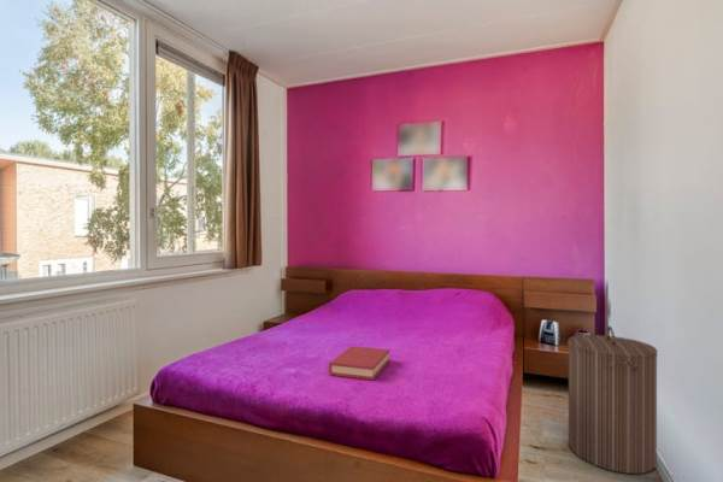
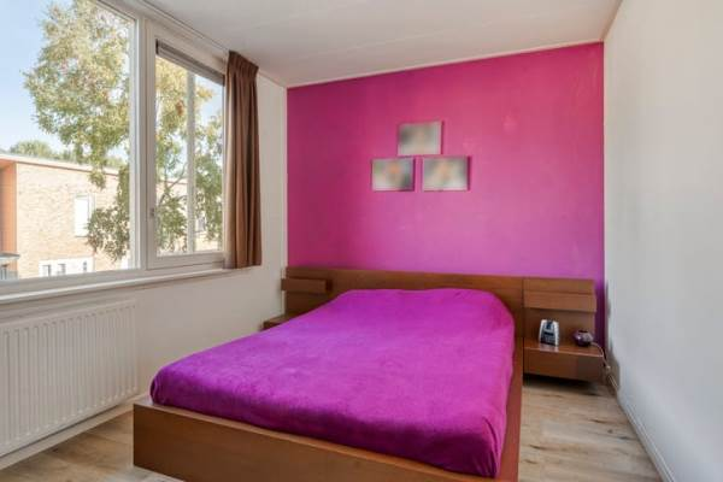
- hardback book [328,345,390,381]
- laundry hamper [566,324,659,475]
